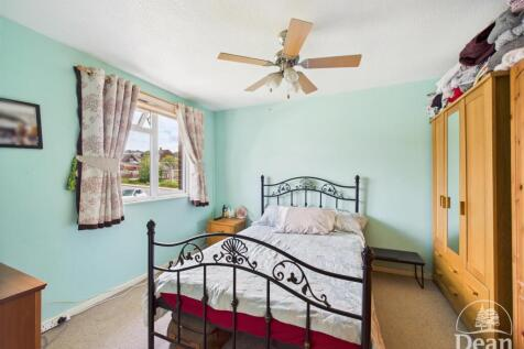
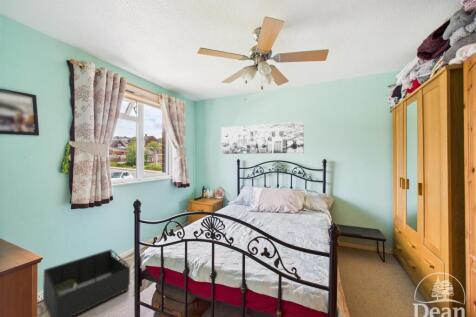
+ storage bin [42,248,131,317]
+ wall art [220,121,305,155]
